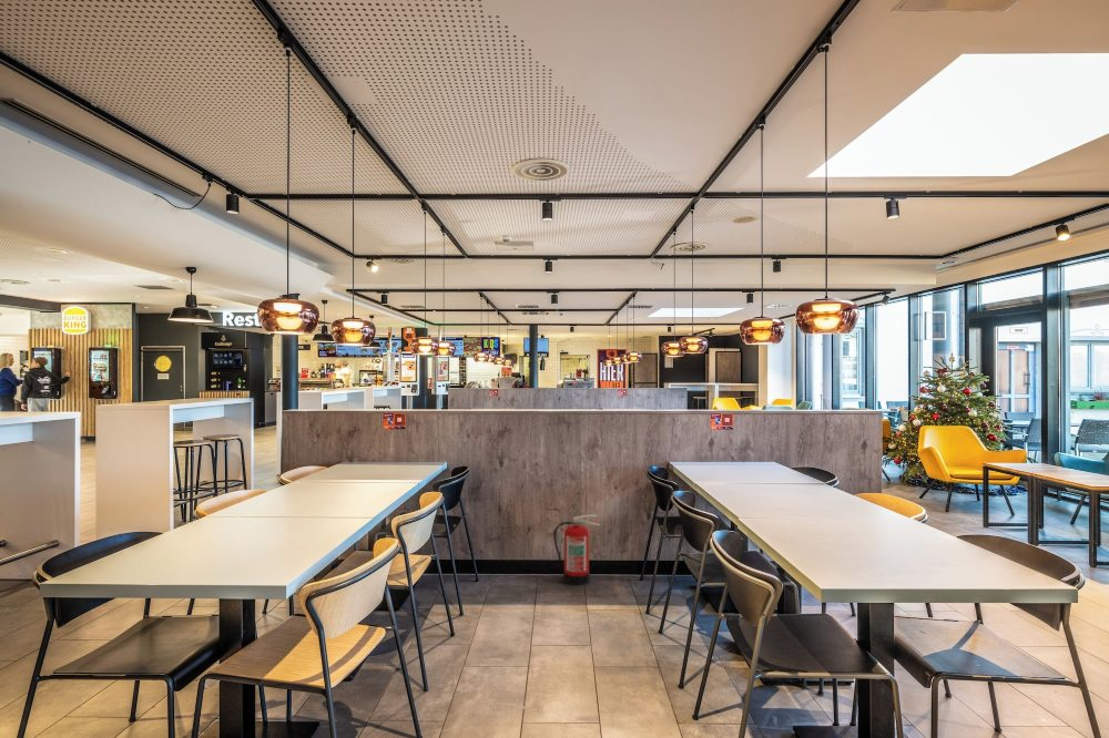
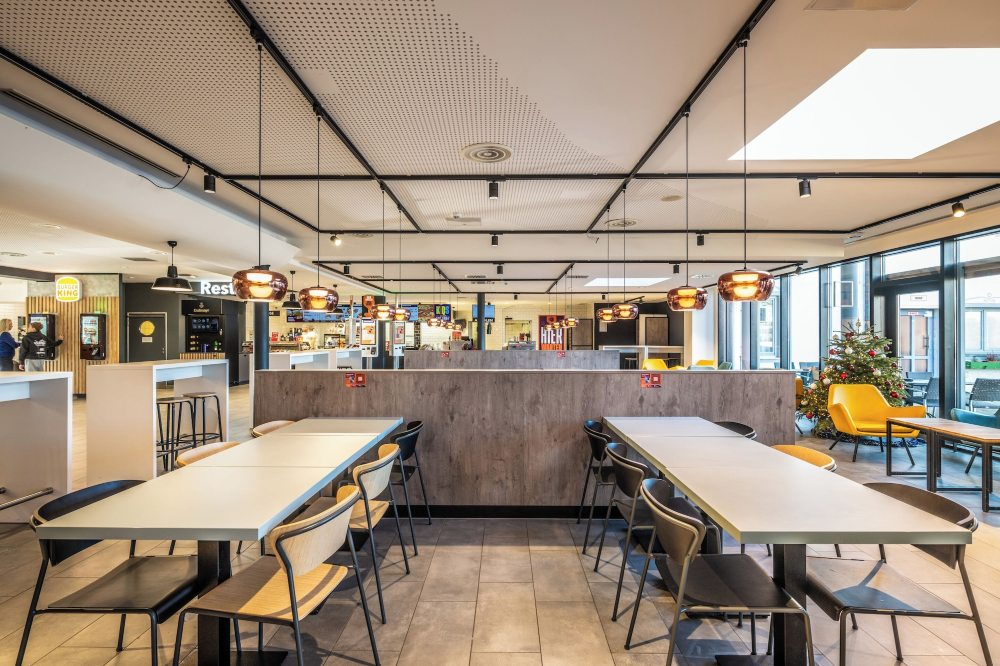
- fire extinguisher [552,513,601,586]
